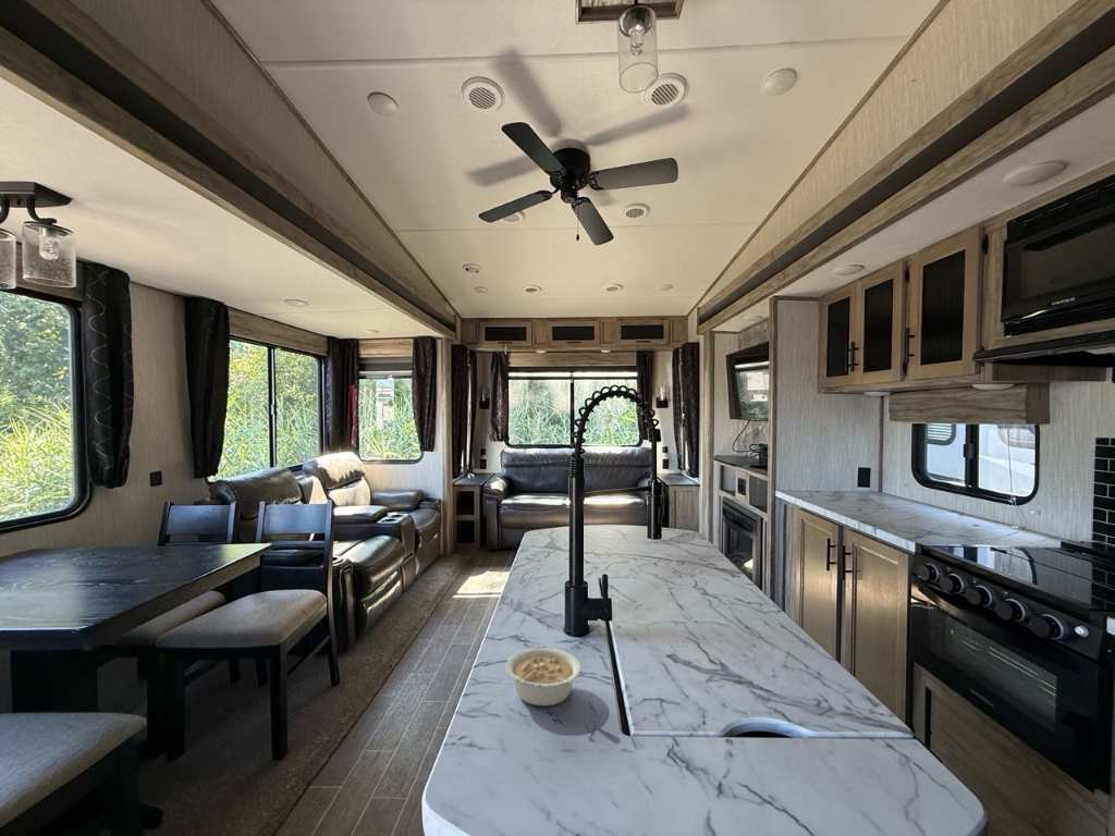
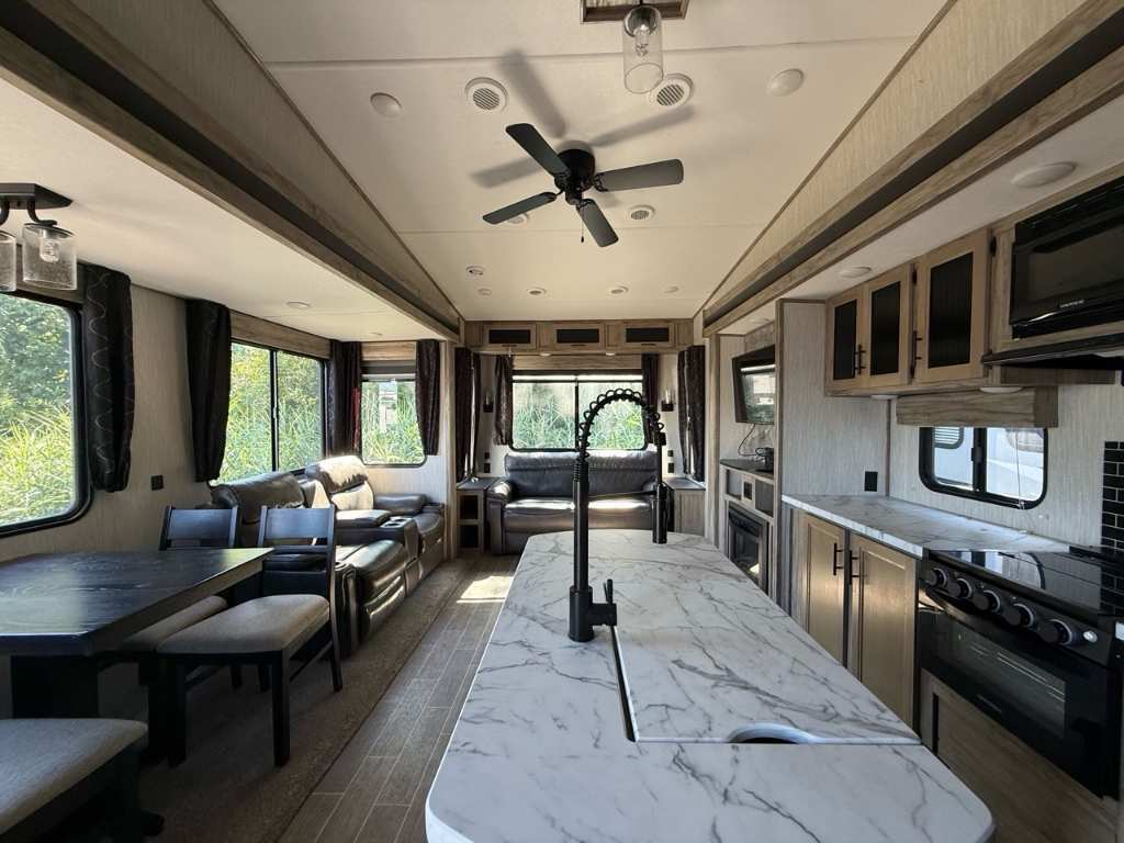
- legume [504,647,584,708]
